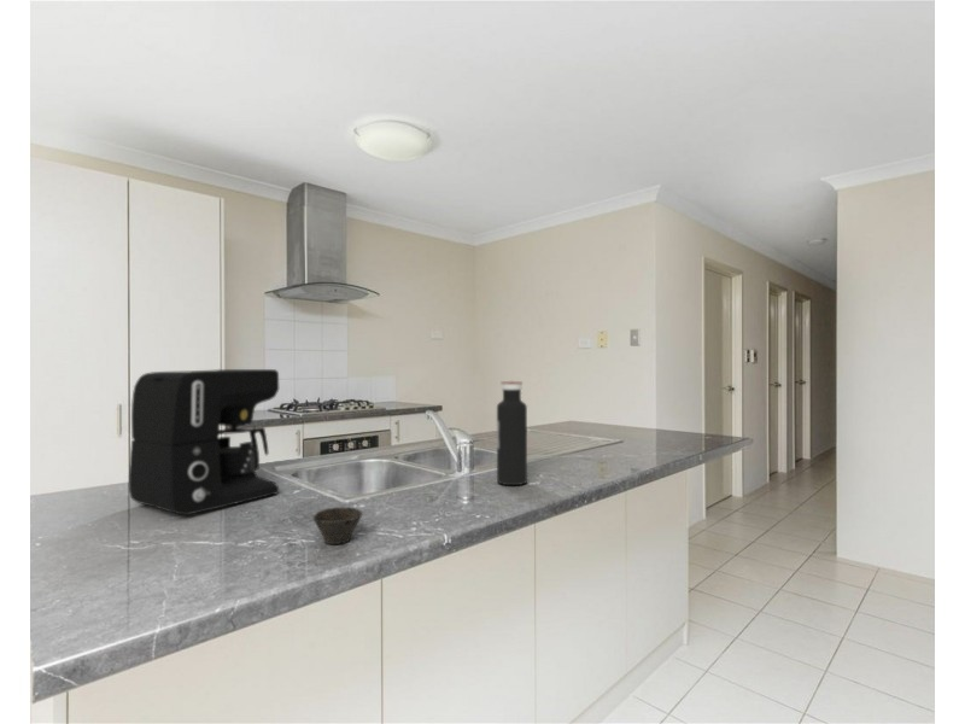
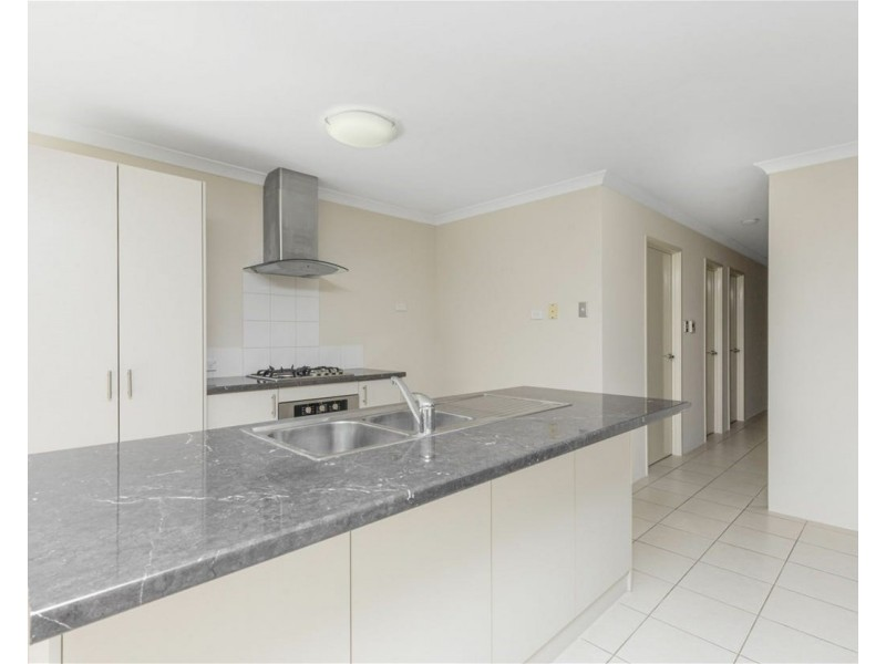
- coffee maker [128,368,280,516]
- cup [312,506,364,545]
- water bottle [496,380,528,486]
